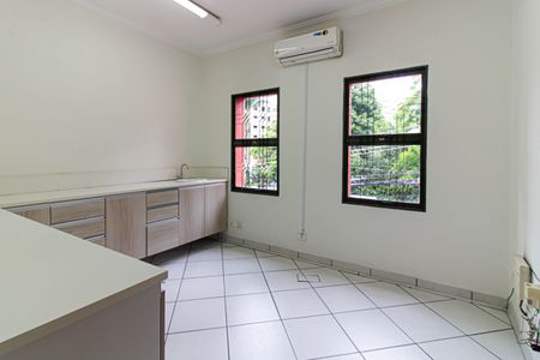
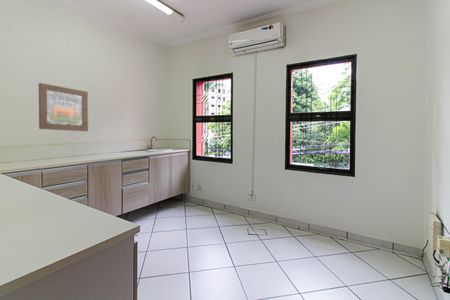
+ wall art [38,82,89,132]
